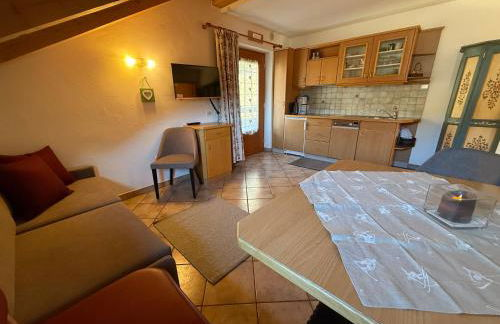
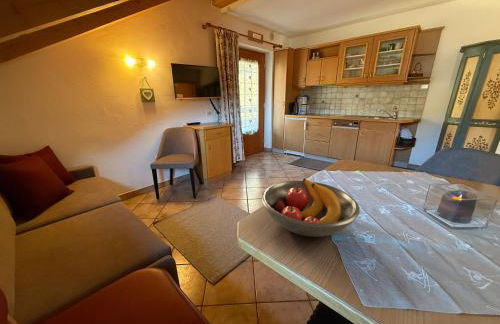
+ fruit bowl [261,177,361,238]
